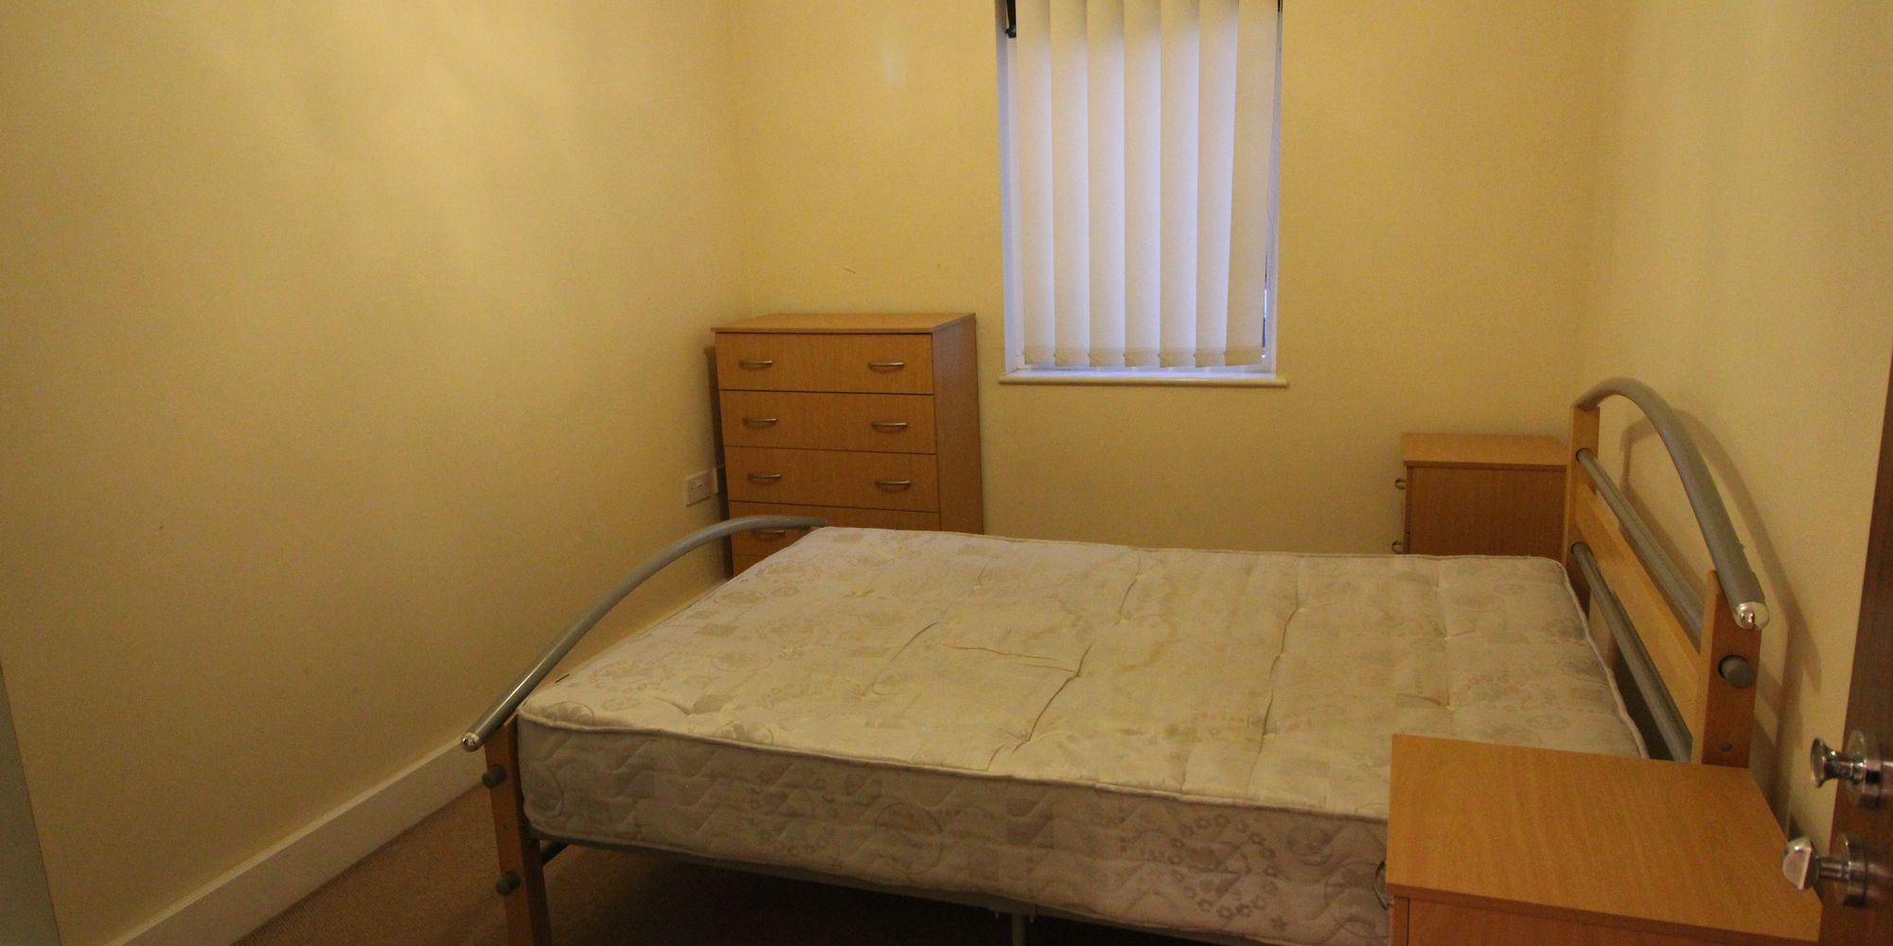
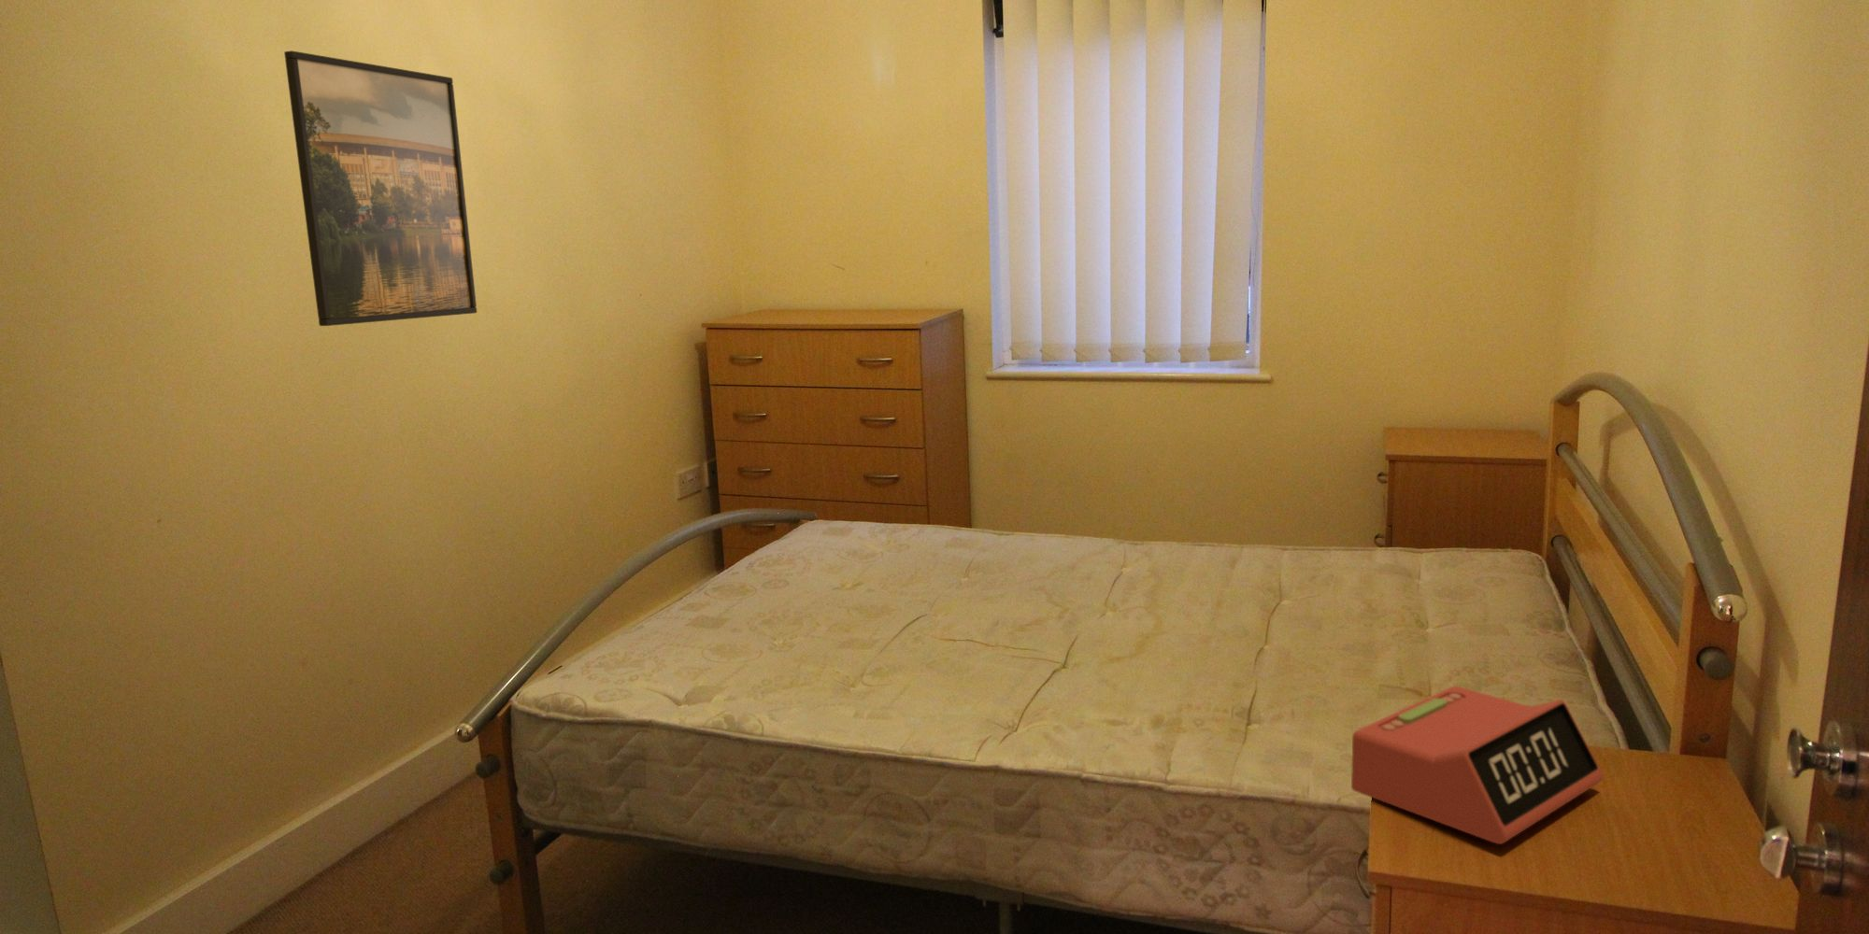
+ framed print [284,50,478,326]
+ alarm clock [1350,685,1603,846]
